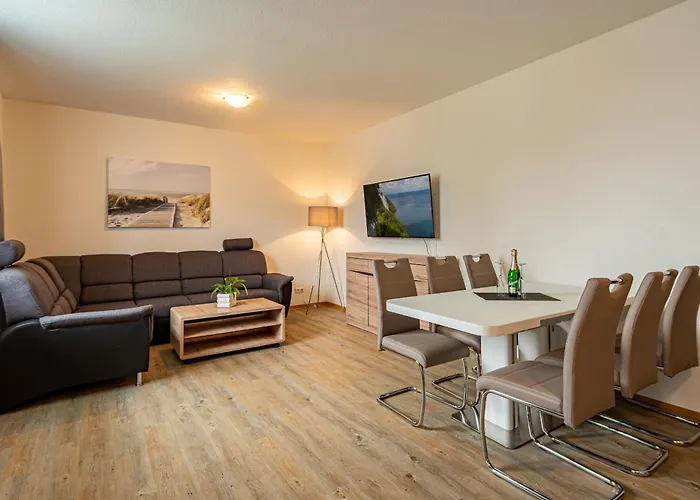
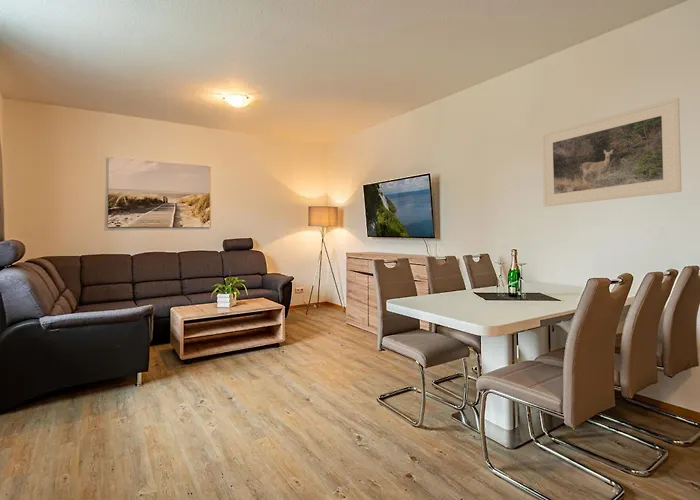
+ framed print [541,96,683,207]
